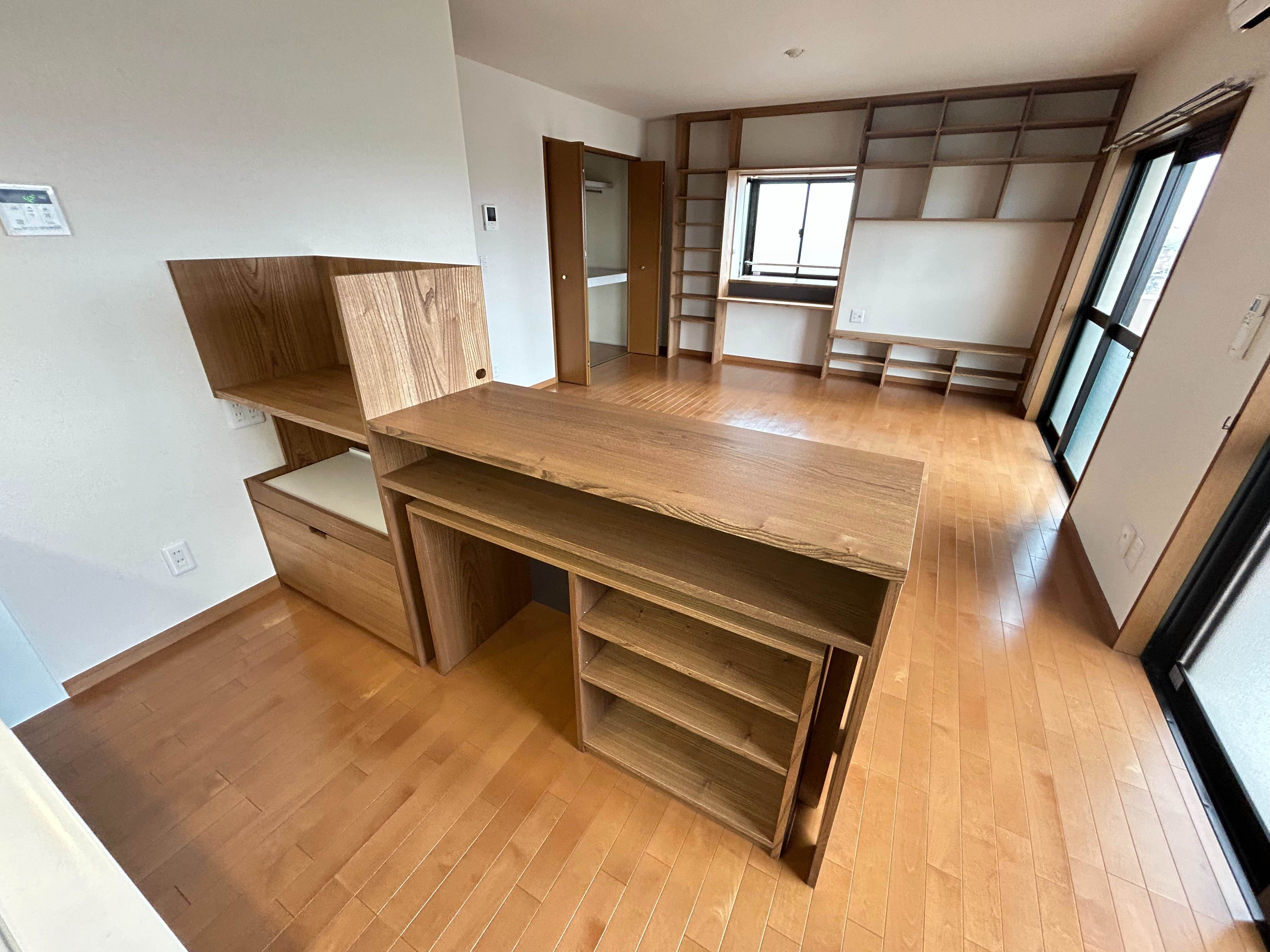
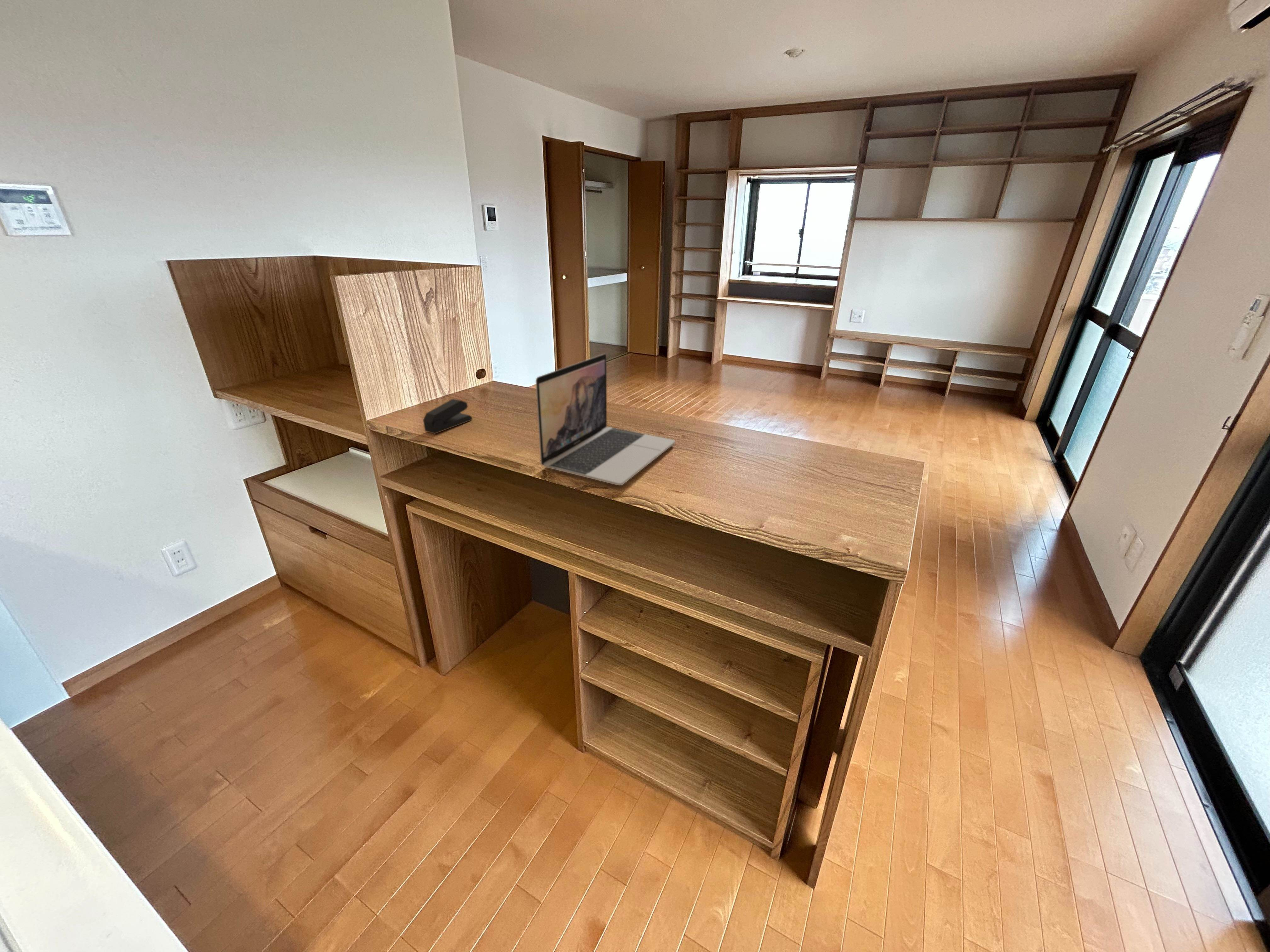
+ laptop [535,353,676,486]
+ stapler [422,399,473,434]
